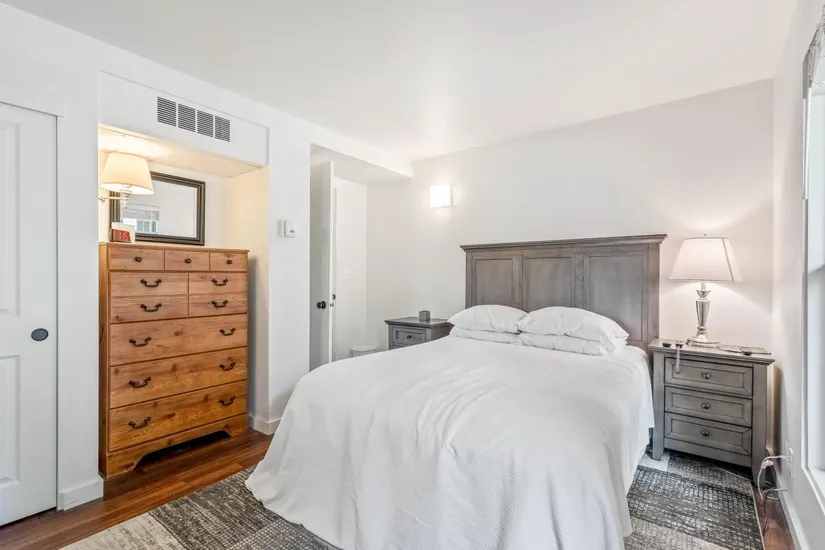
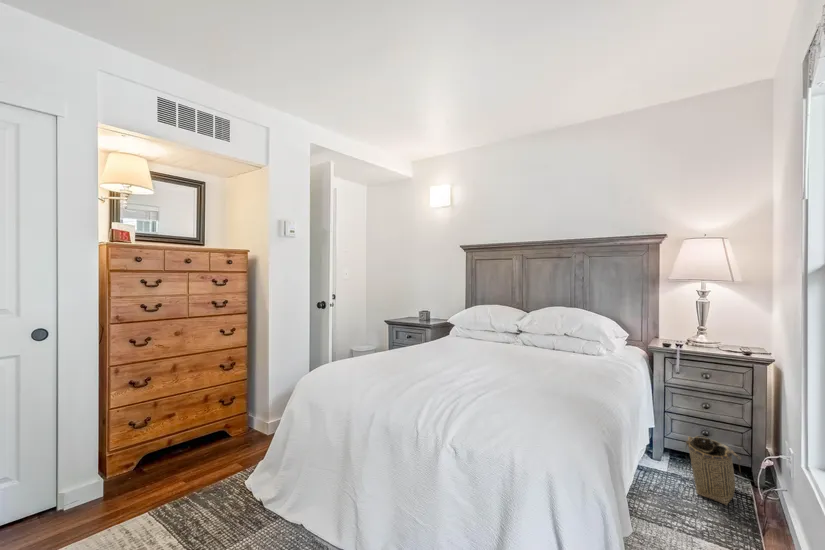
+ basket [685,435,744,506]
